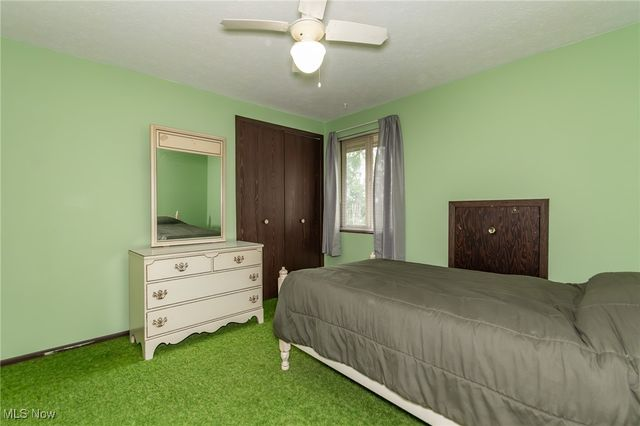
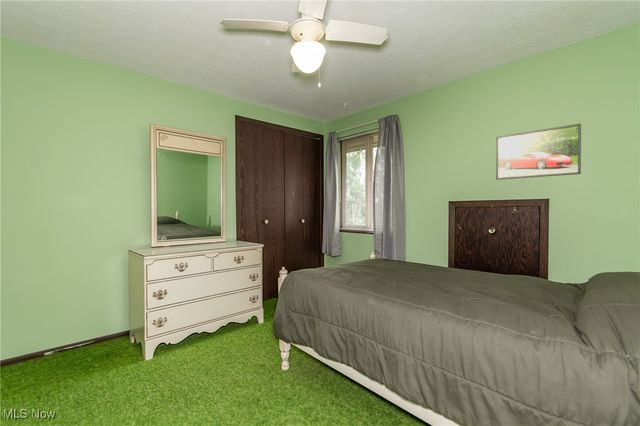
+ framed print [495,123,582,181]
